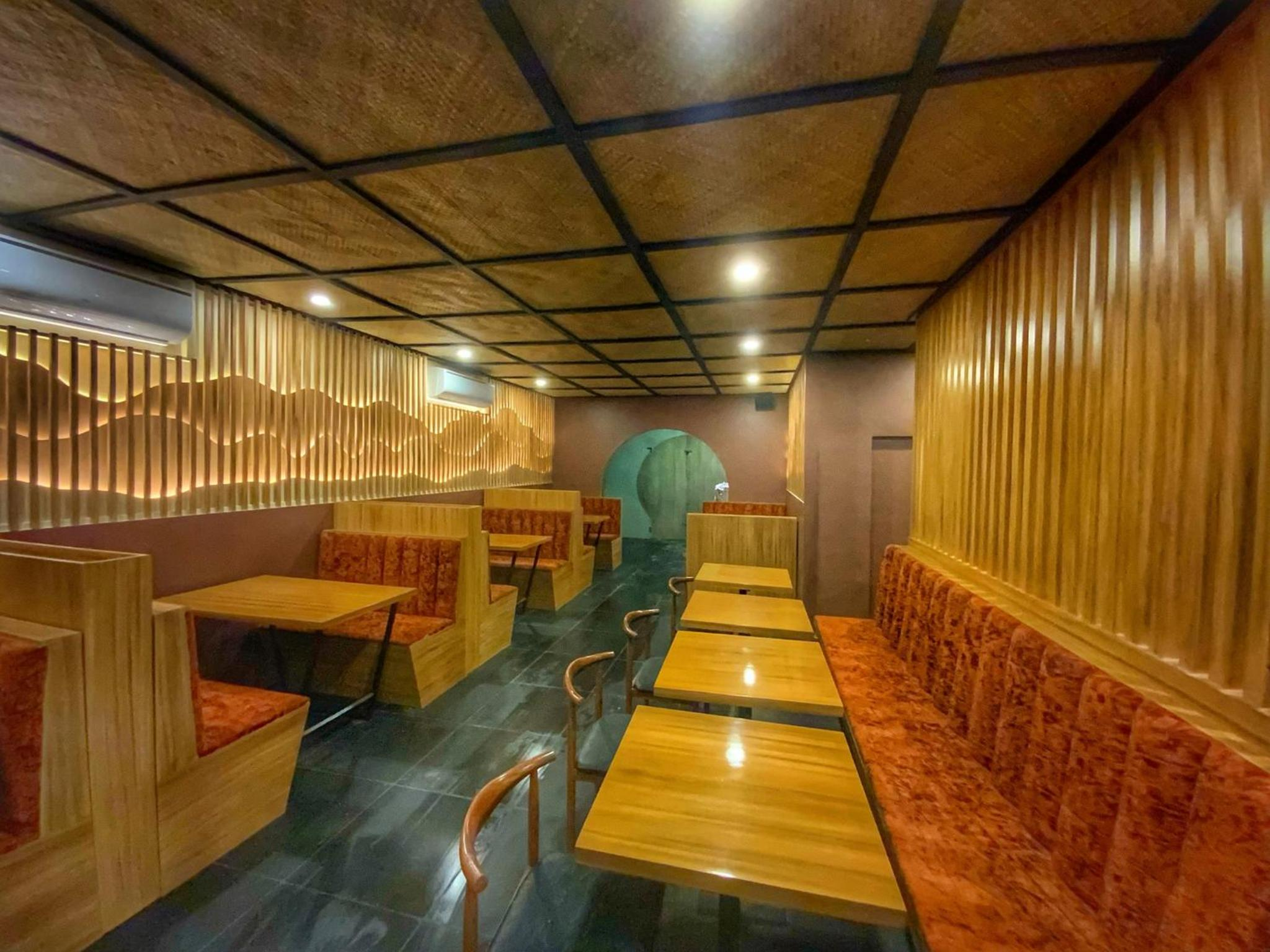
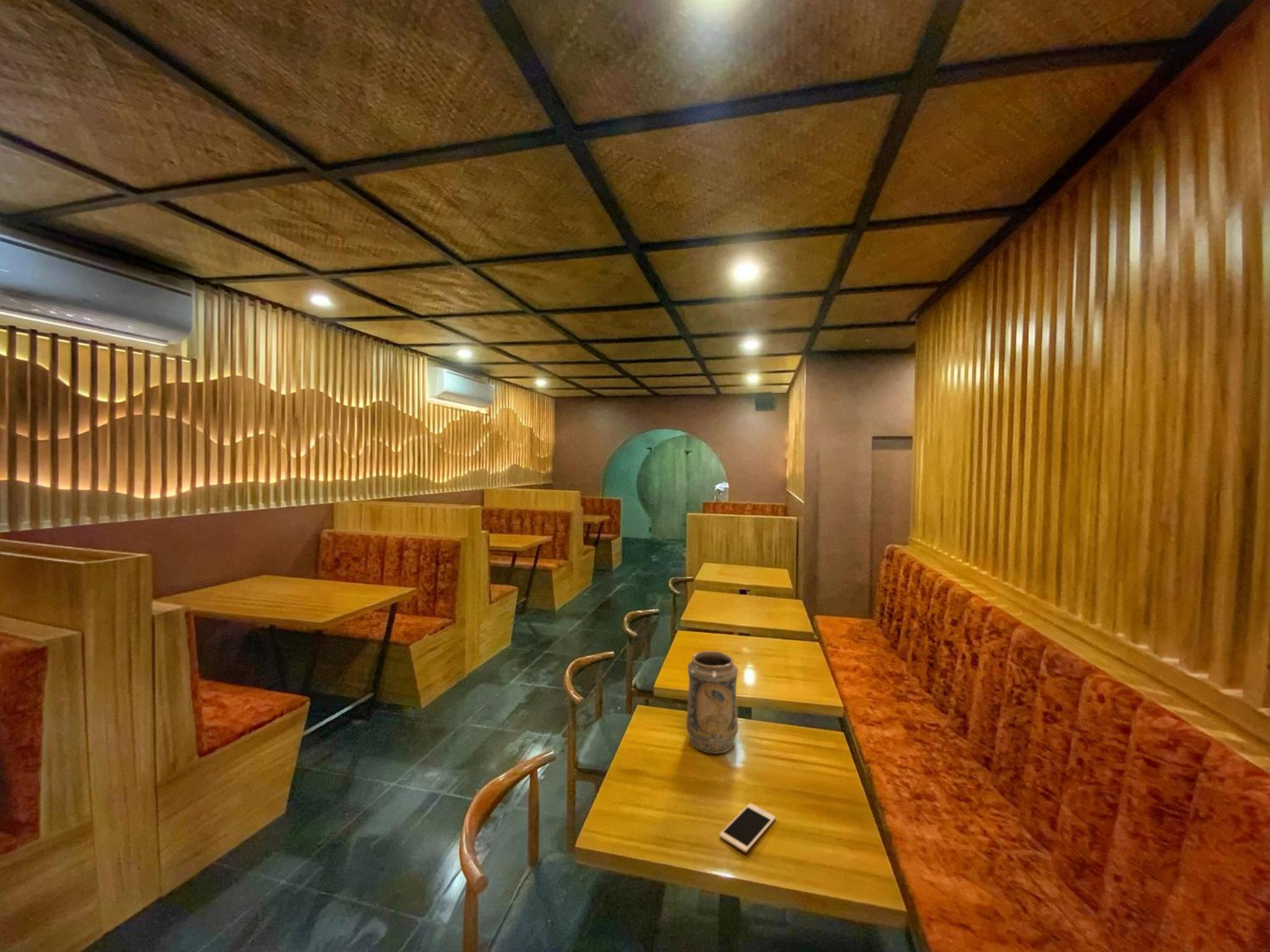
+ decorative vase [686,650,739,754]
+ cell phone [719,803,776,853]
